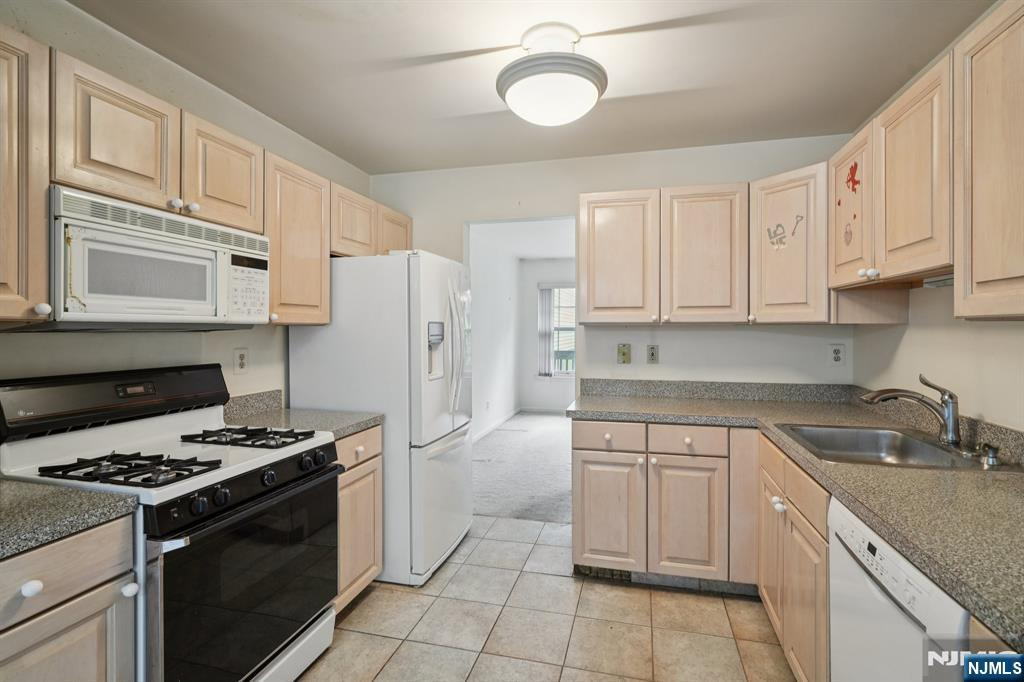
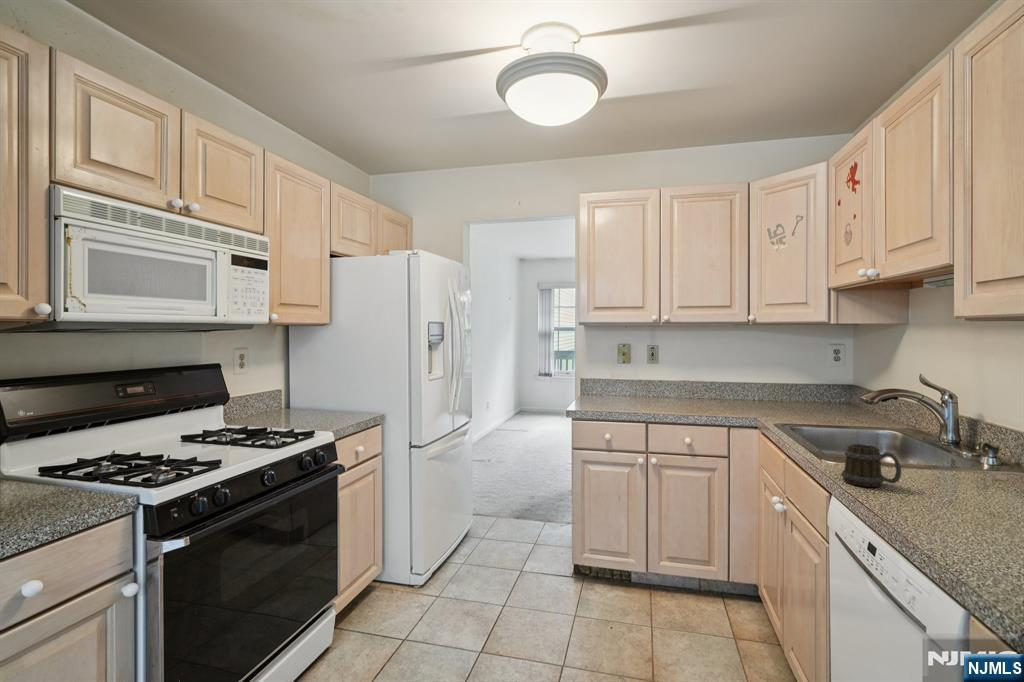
+ mug [840,443,902,488]
